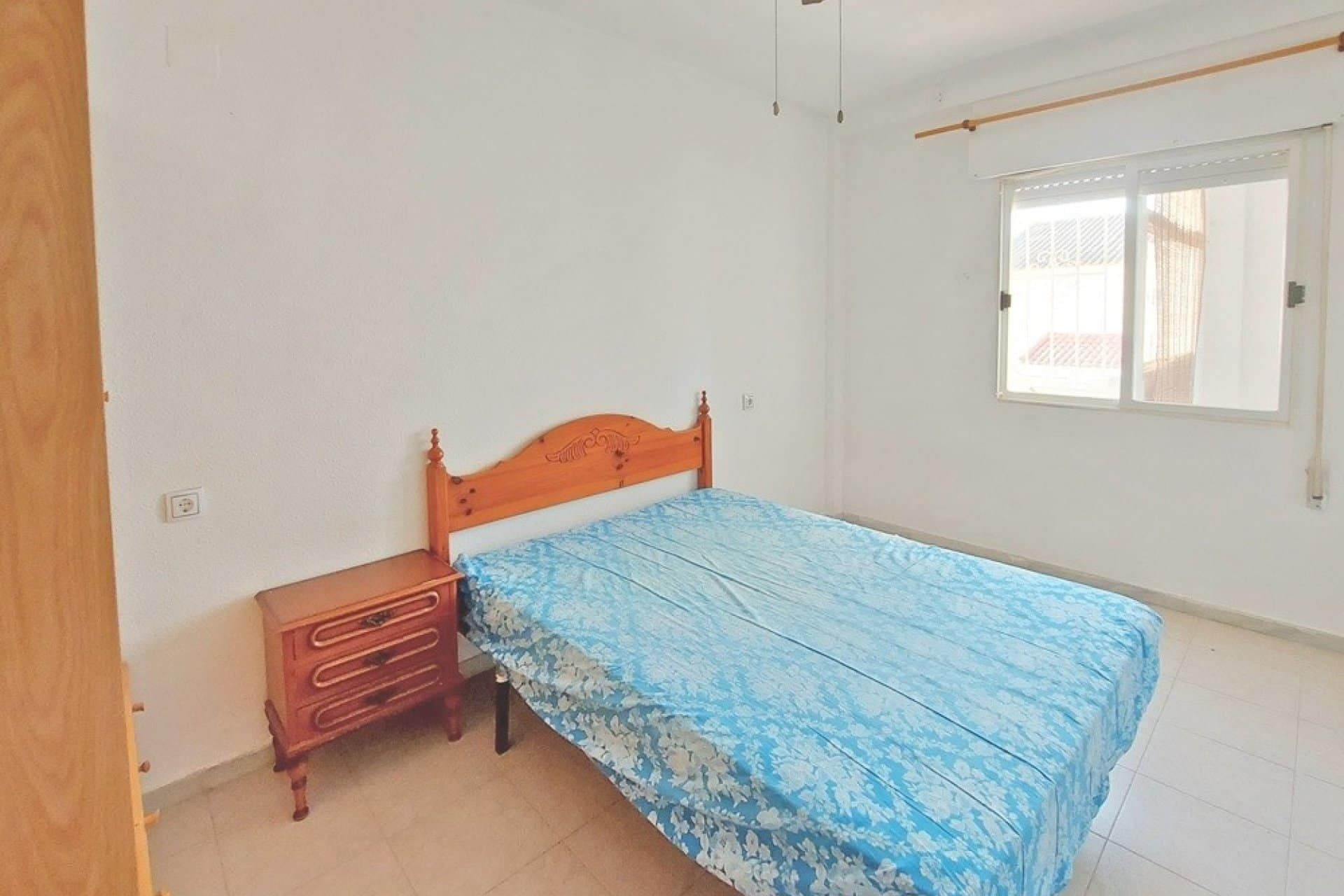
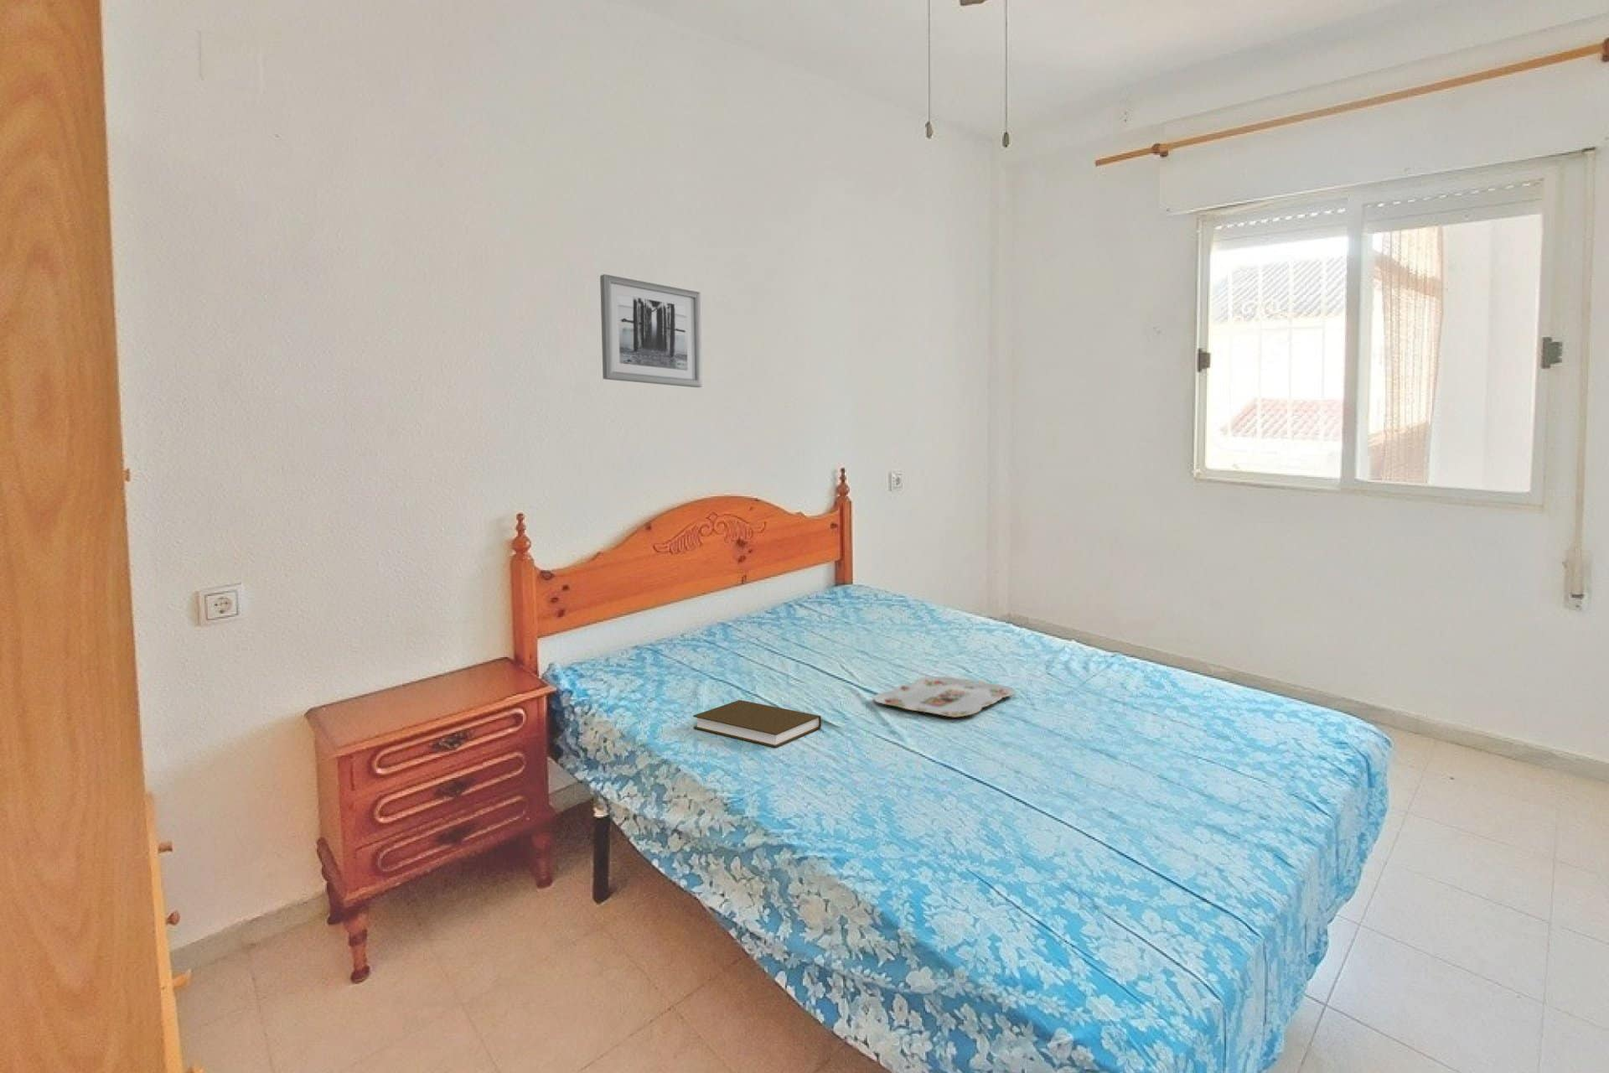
+ serving tray [873,675,1016,719]
+ book [692,699,822,748]
+ wall art [599,273,703,388]
